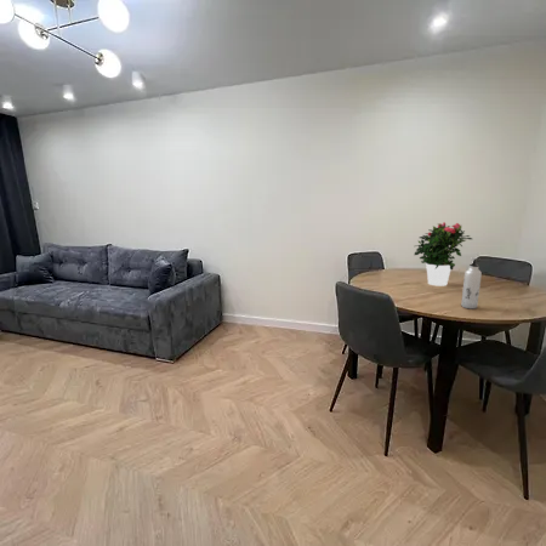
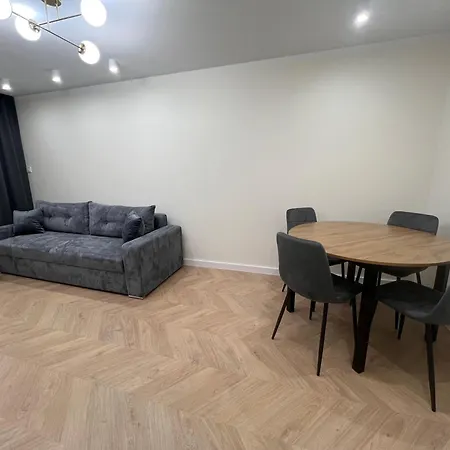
- potted flower [413,221,473,288]
- water bottle [460,257,483,309]
